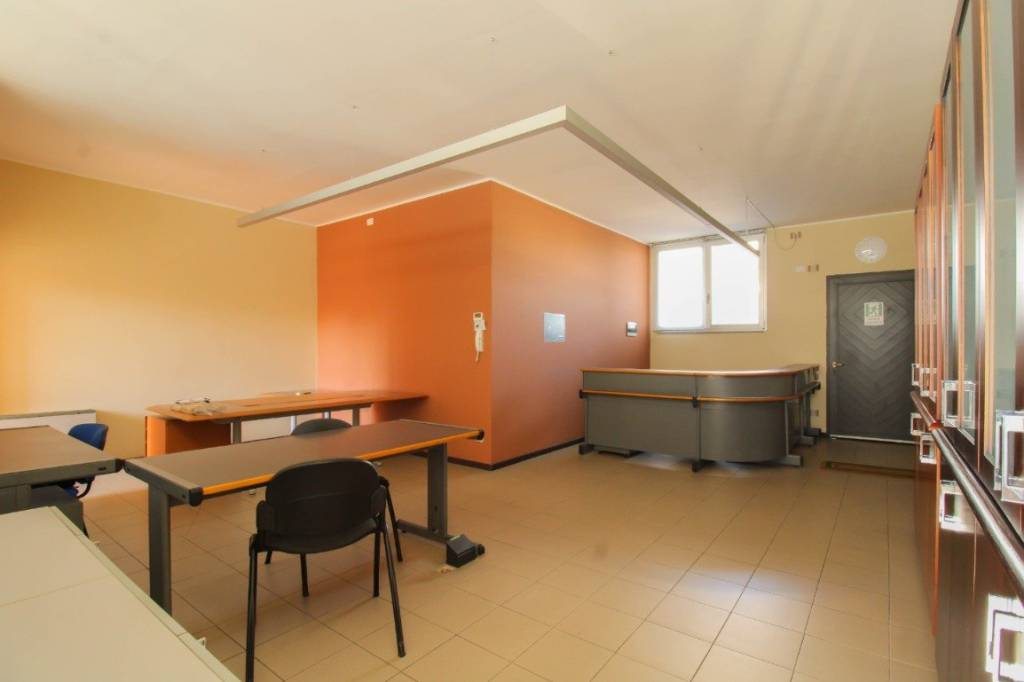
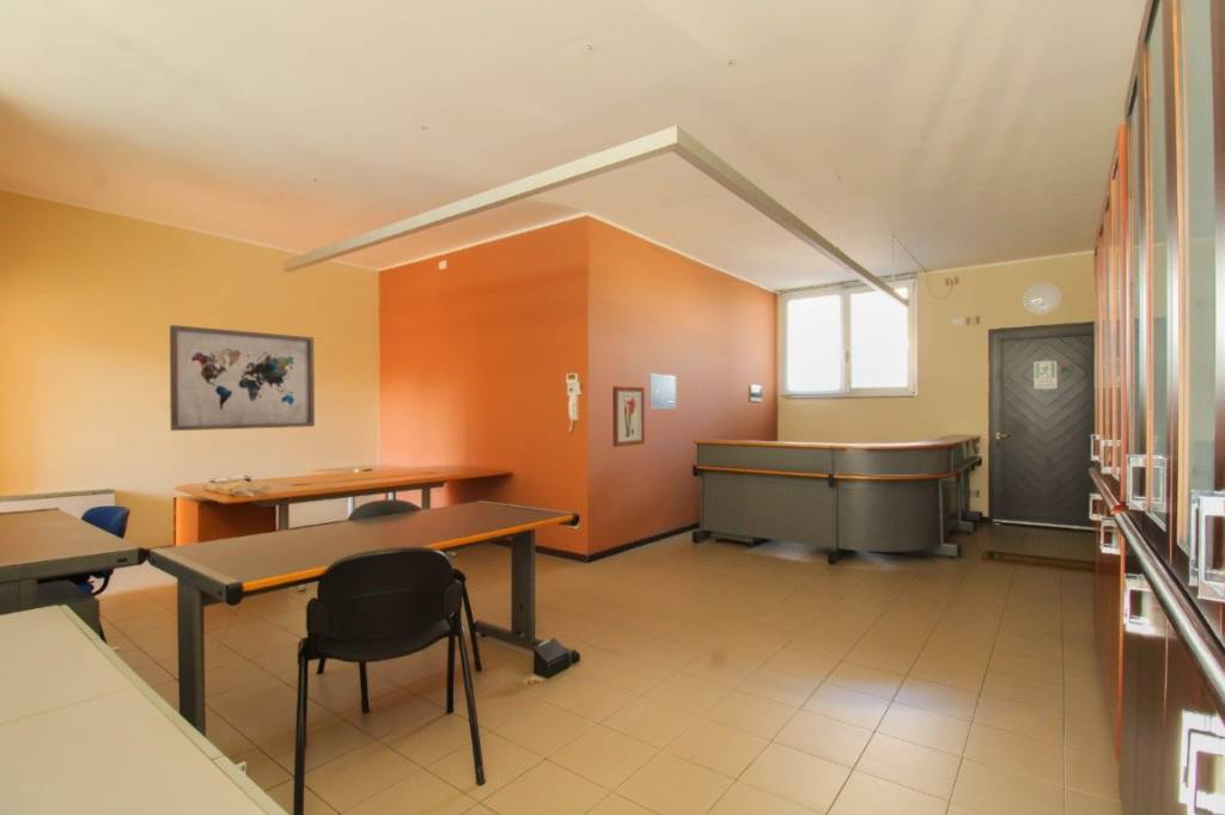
+ wall art [169,324,316,431]
+ wall art [611,385,646,448]
